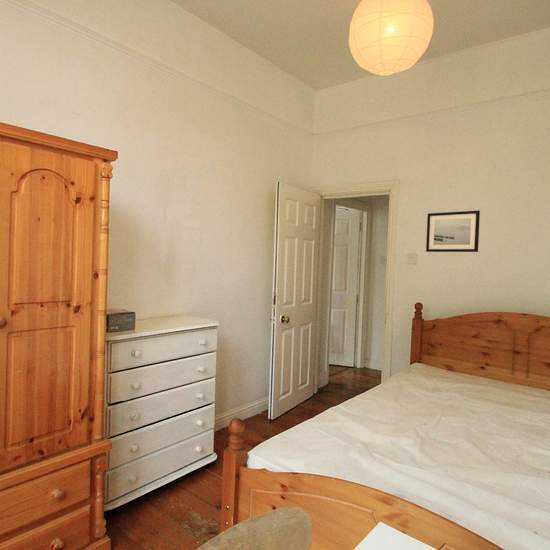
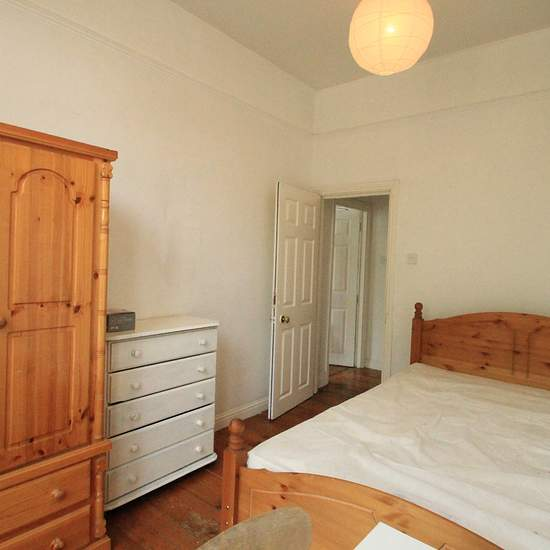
- wall art [425,209,481,253]
